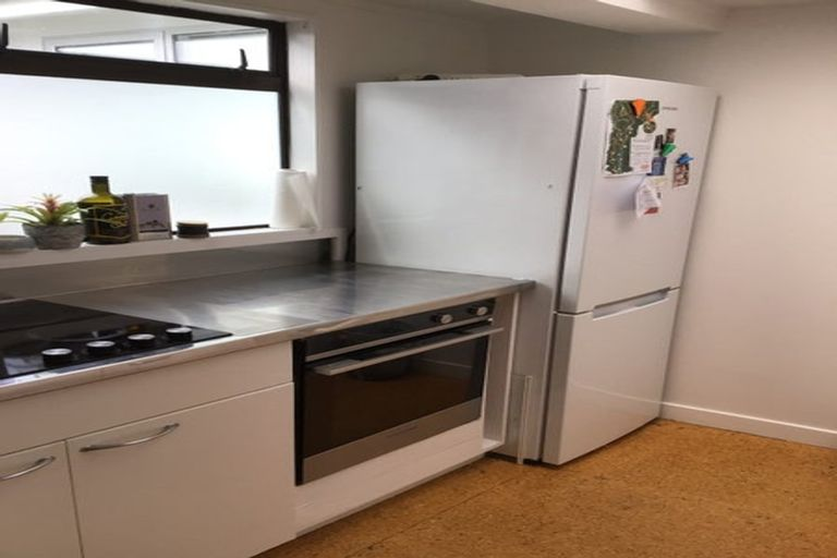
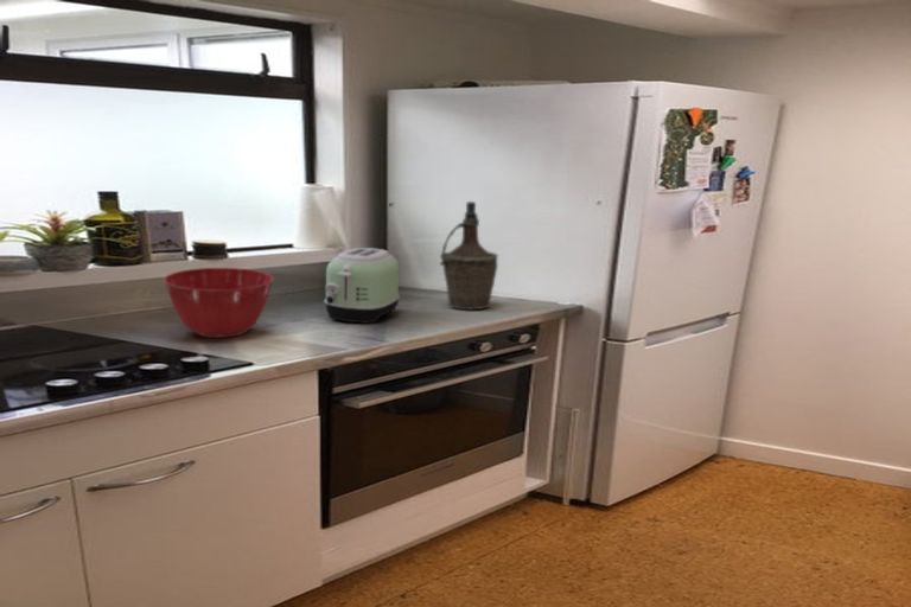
+ toaster [323,247,401,325]
+ bottle [439,200,499,311]
+ mixing bowl [163,267,274,339]
